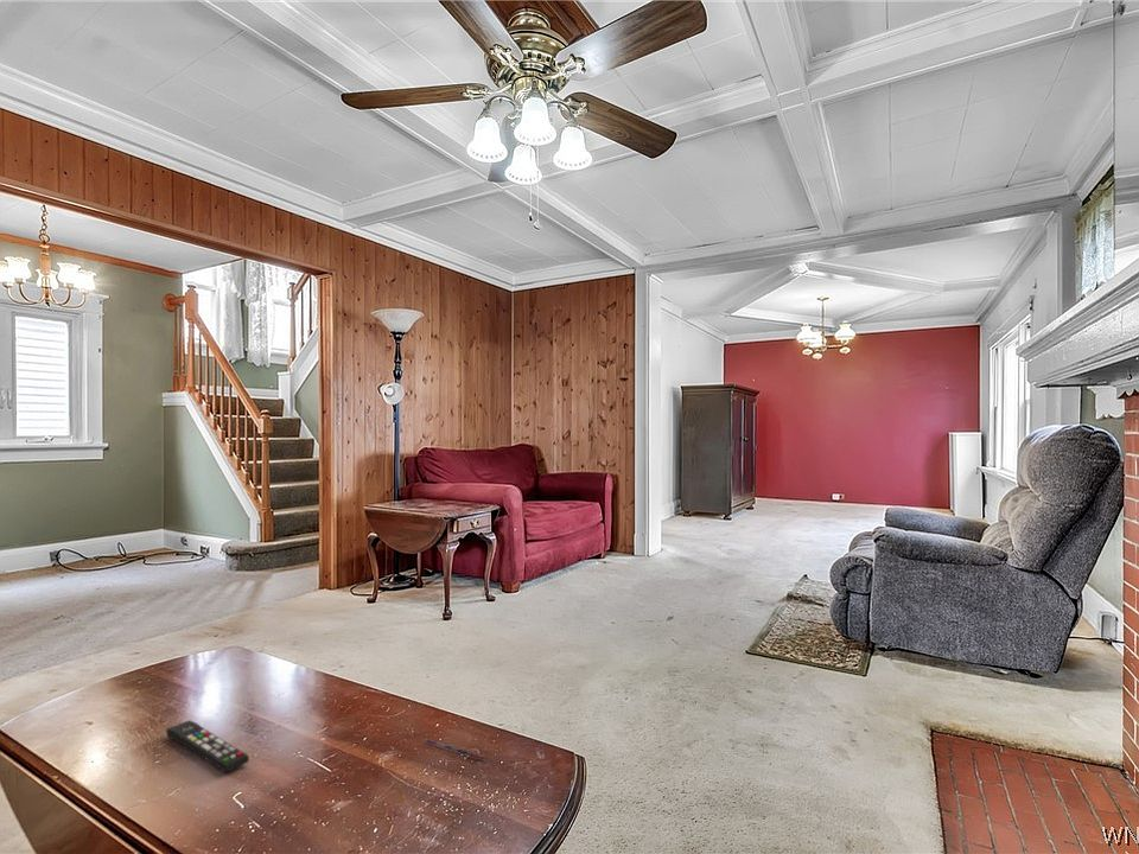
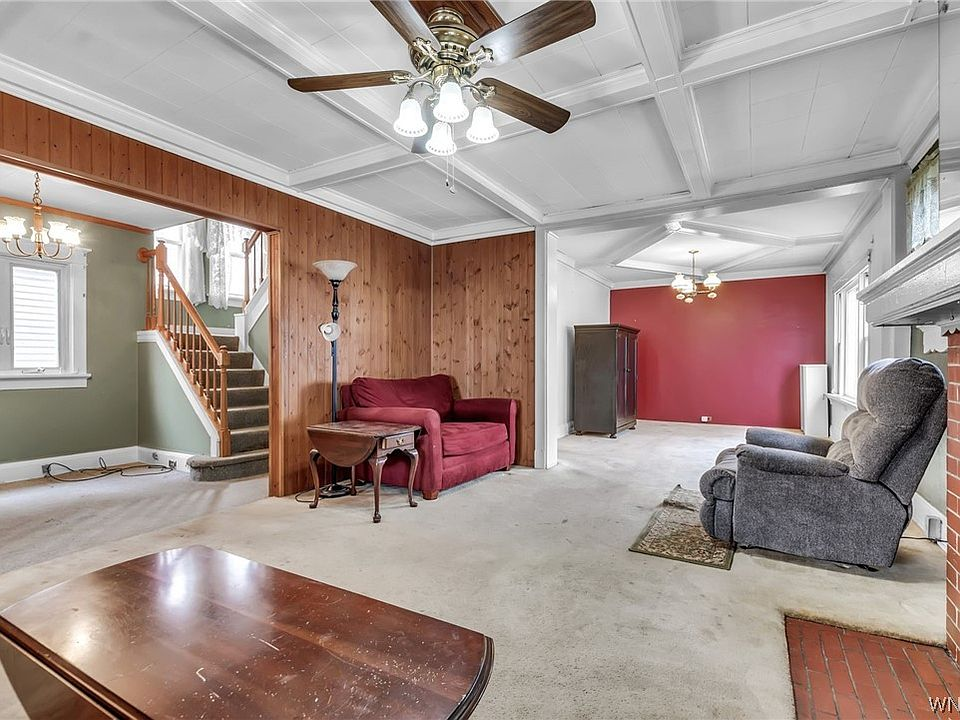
- pen [424,738,486,761]
- remote control [165,719,250,773]
